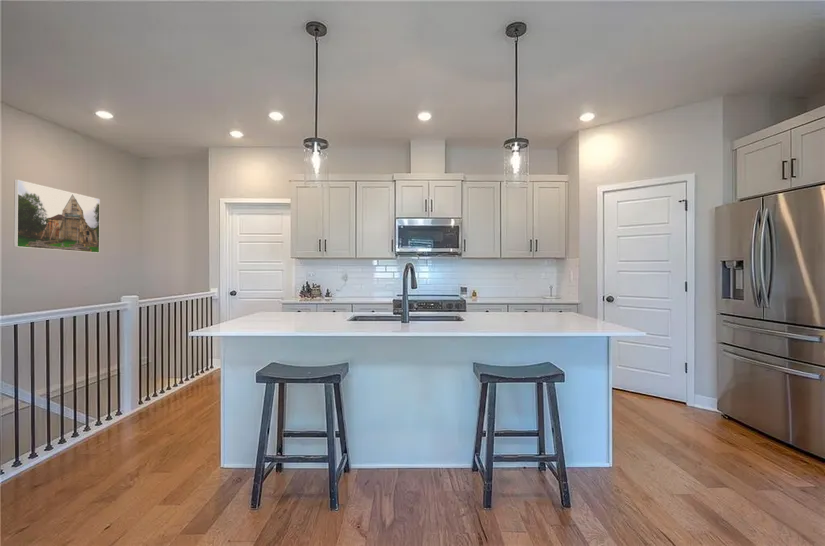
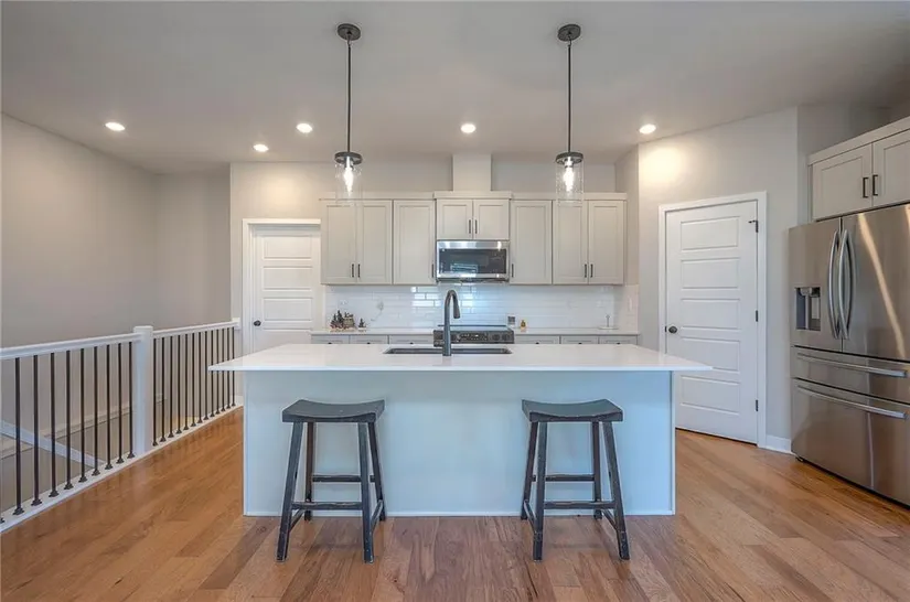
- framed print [13,179,101,254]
